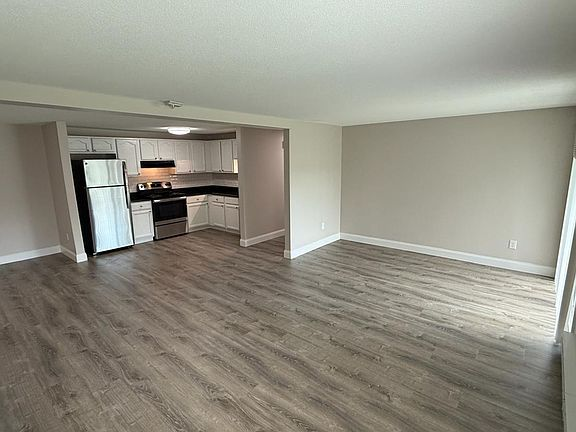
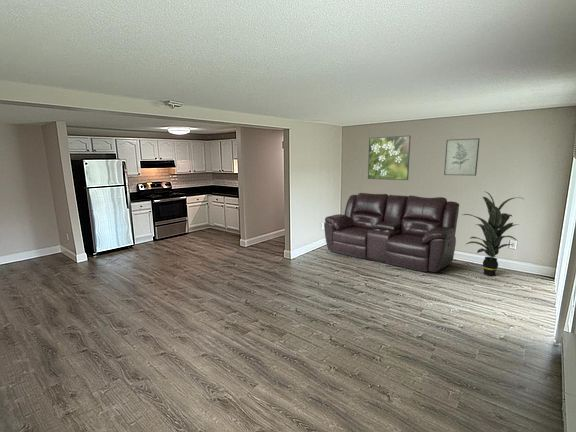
+ sofa [323,192,460,273]
+ wall art [443,137,481,177]
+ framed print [367,135,411,181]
+ indoor plant [462,190,524,277]
